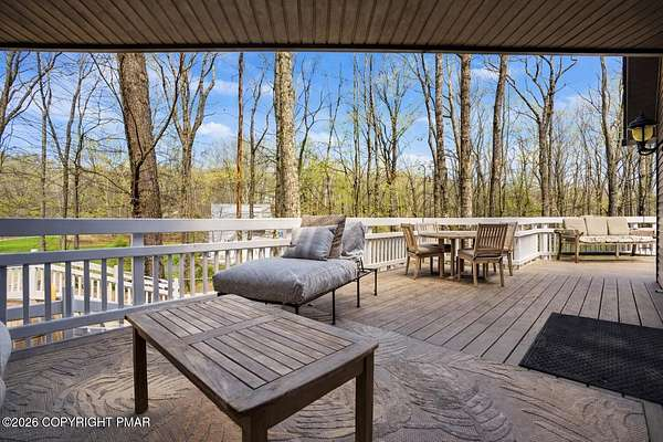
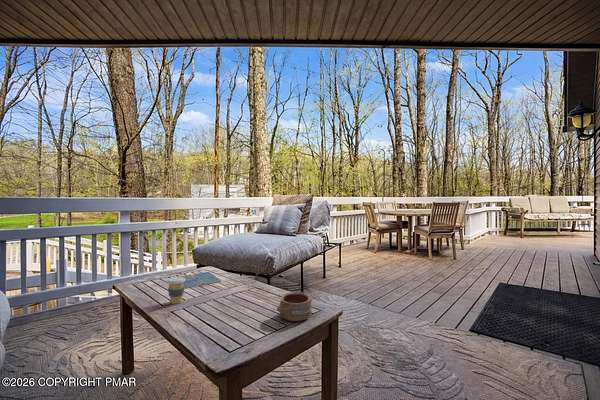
+ drink coaster [179,271,222,290]
+ coffee cup [166,276,186,305]
+ pottery [276,291,313,322]
